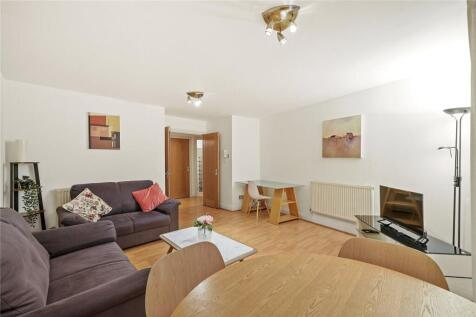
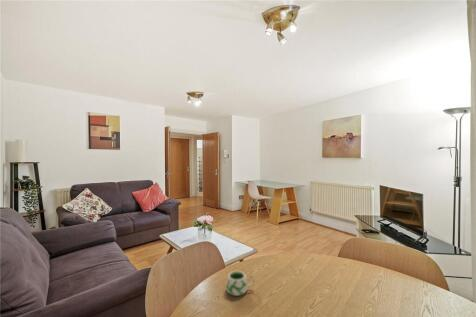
+ mug [225,270,256,297]
